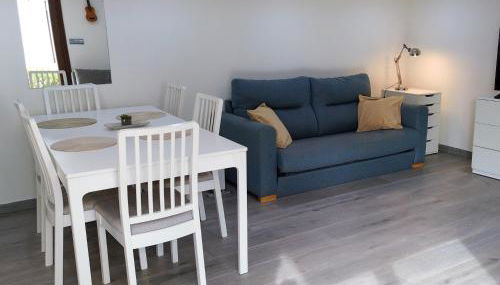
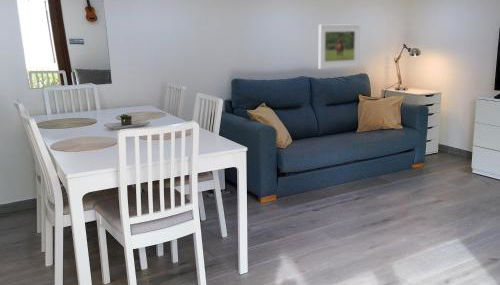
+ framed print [318,23,361,70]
